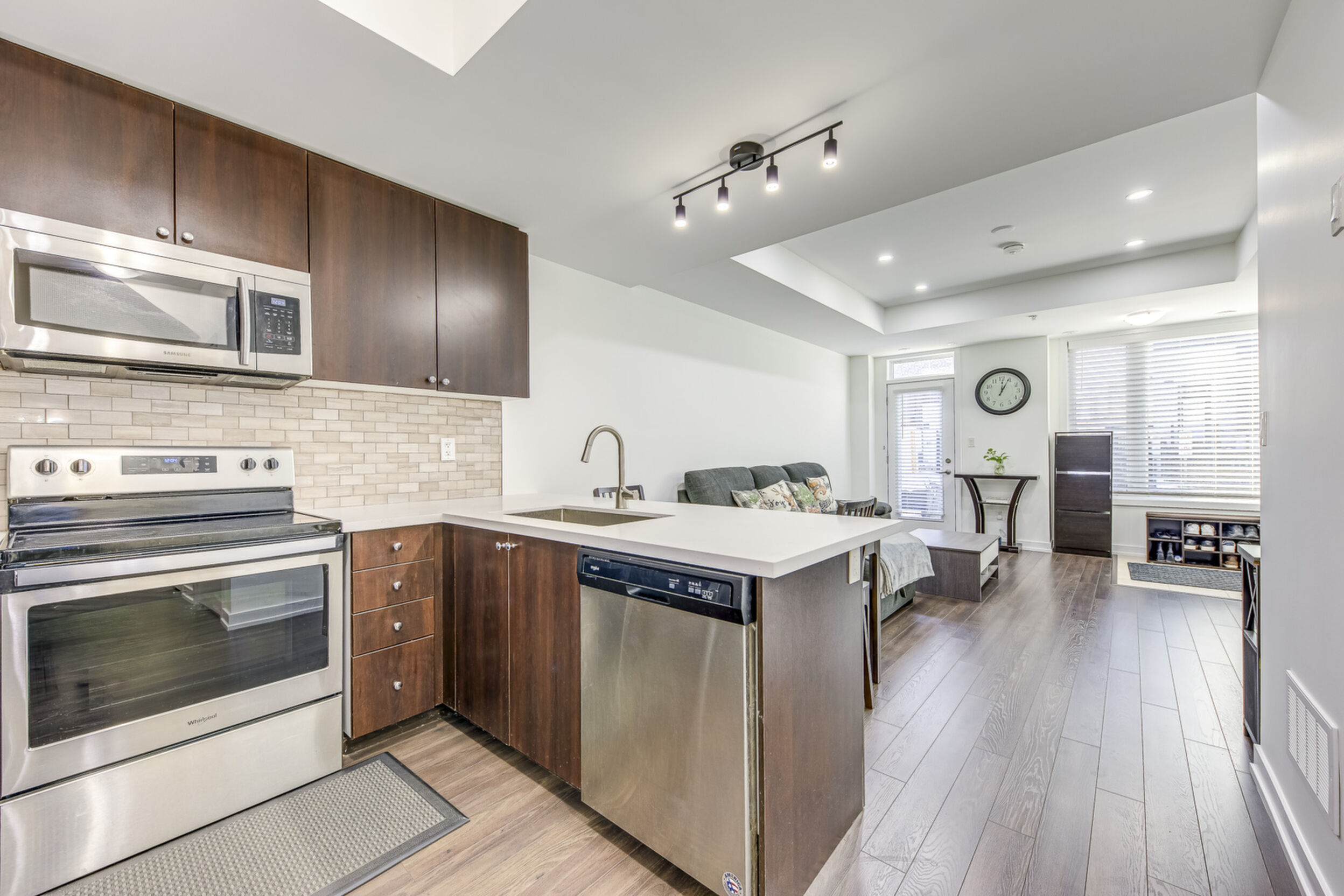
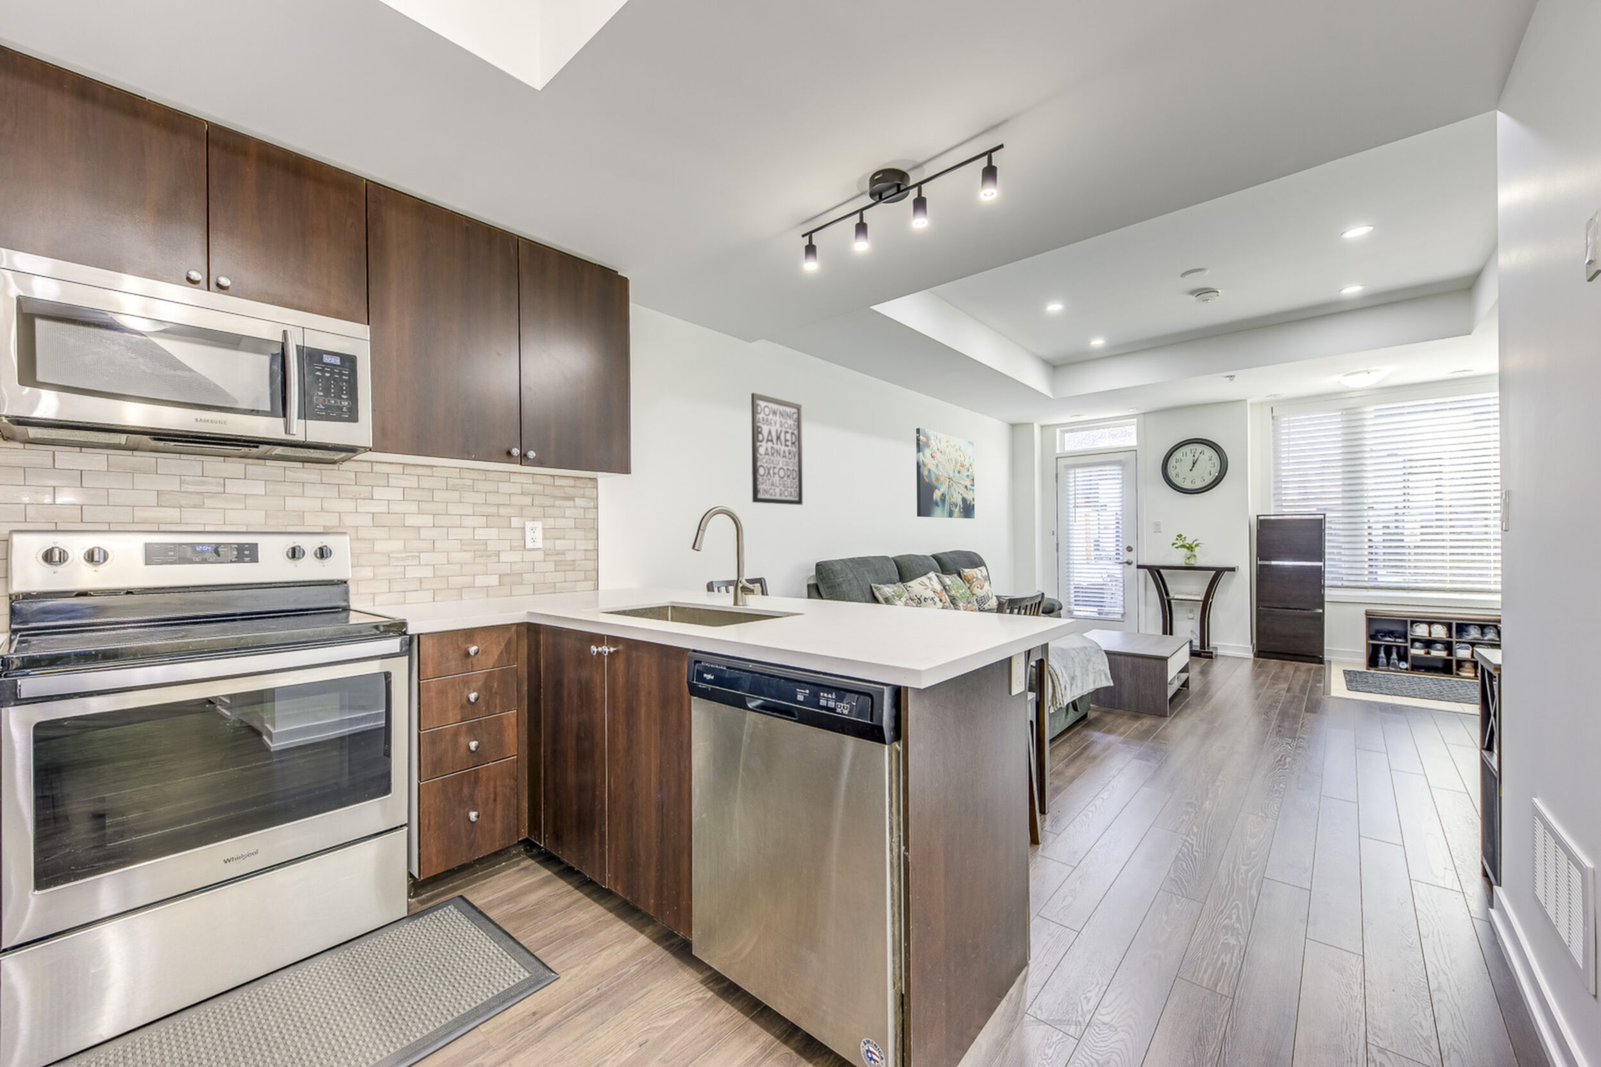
+ wall art [750,392,803,505]
+ wall art [915,428,974,519]
